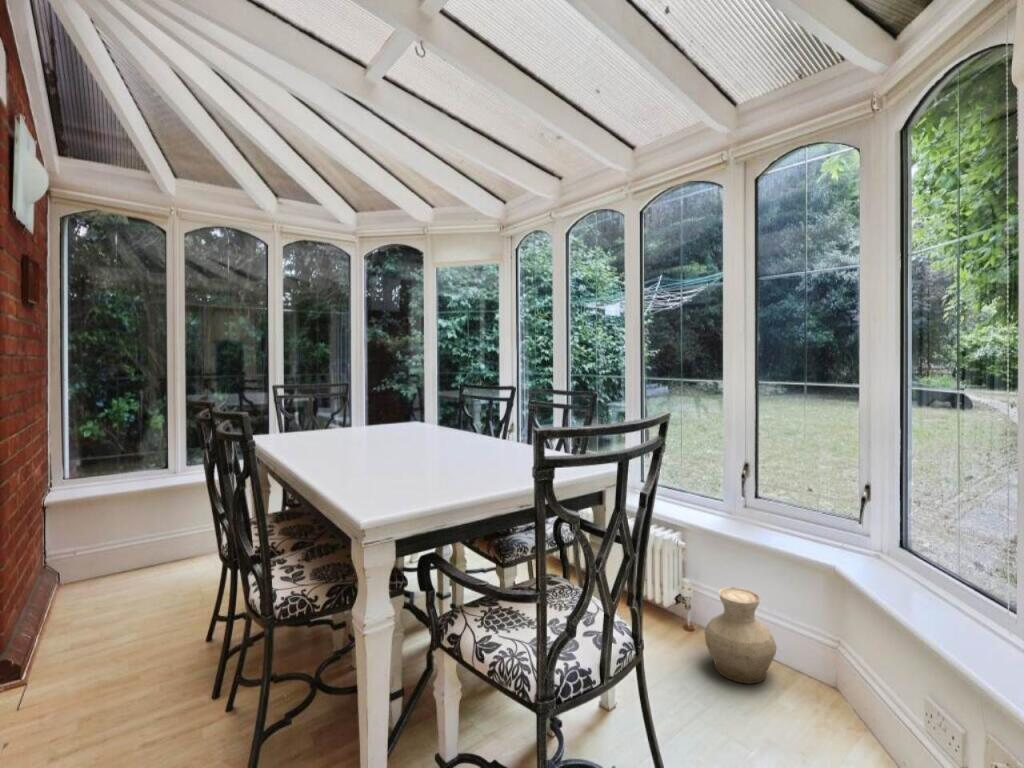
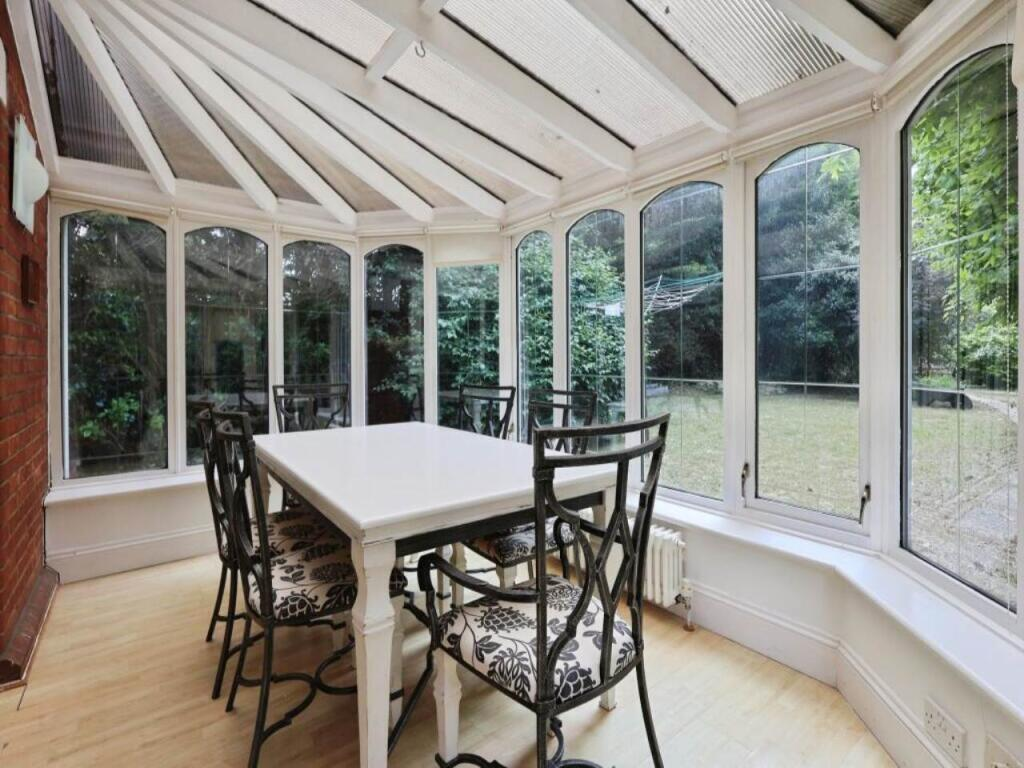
- vase [703,586,778,685]
